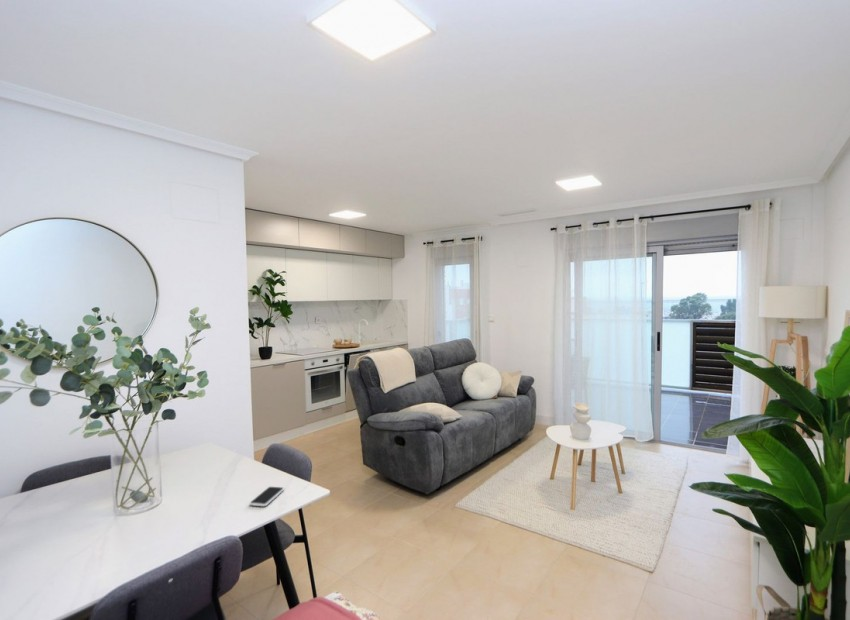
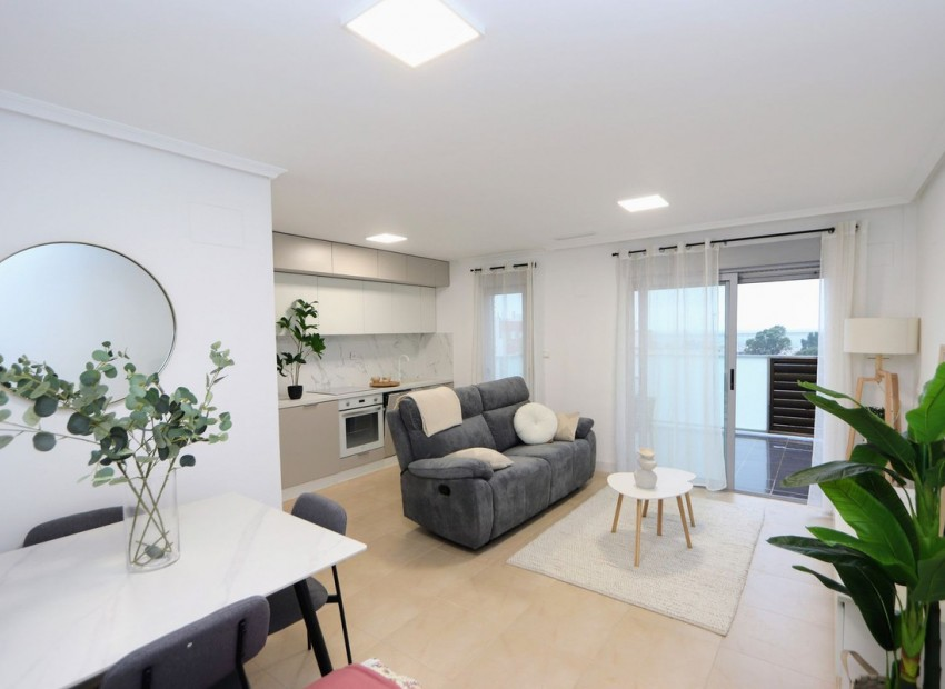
- smartphone [248,486,285,507]
